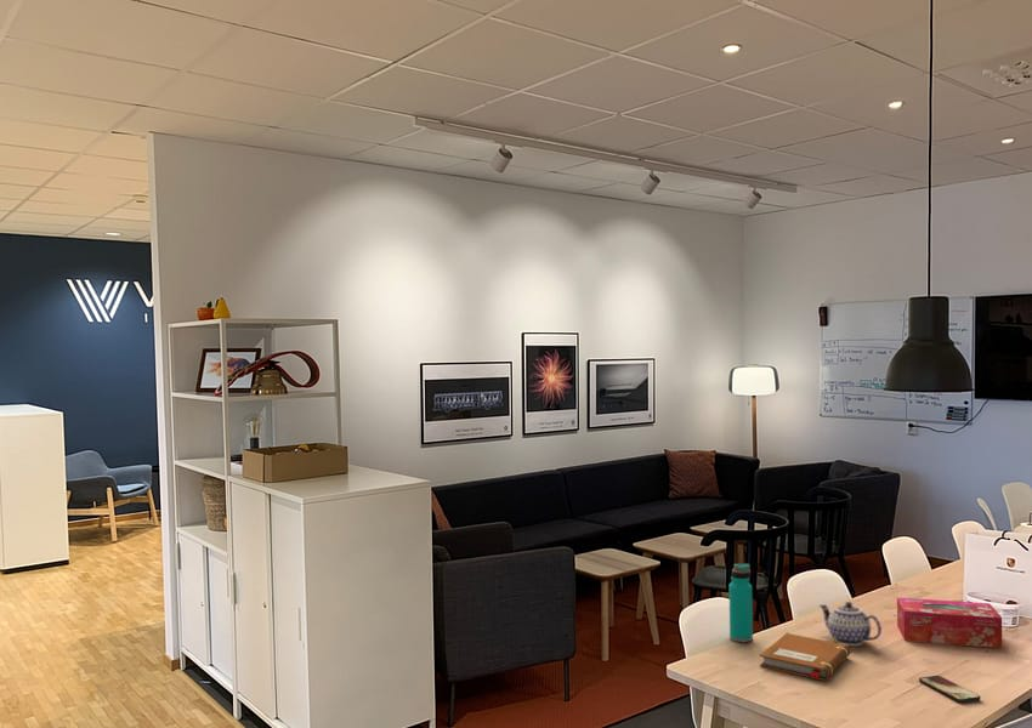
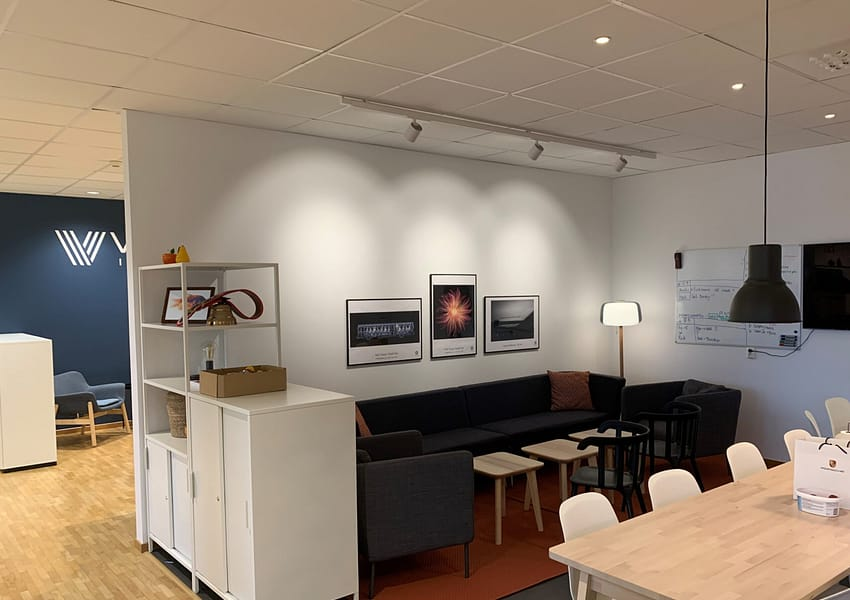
- water bottle [728,563,754,643]
- tissue box [896,597,1004,649]
- teapot [818,601,883,647]
- smartphone [918,675,982,704]
- notebook [759,632,852,682]
